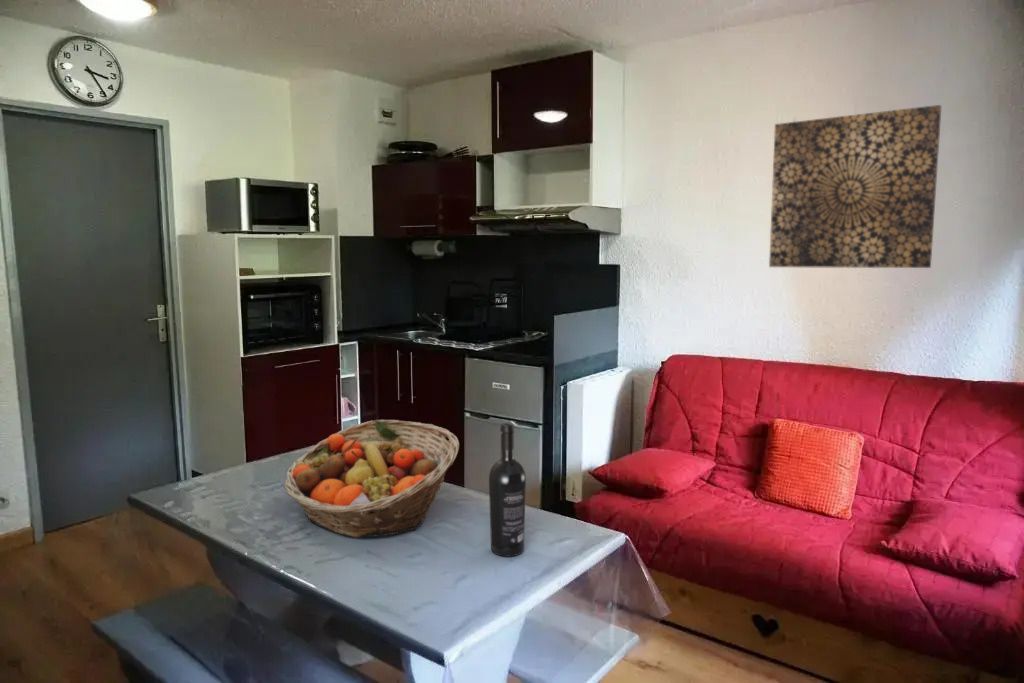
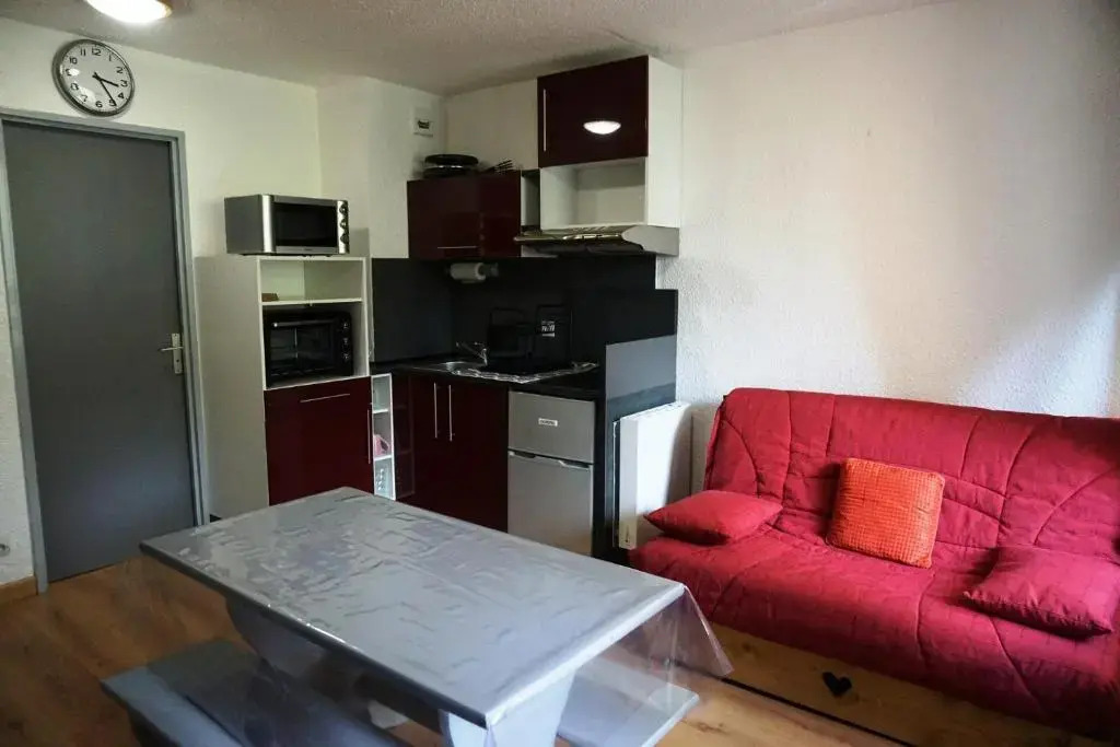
- fruit basket [283,419,460,538]
- wall art [768,104,942,269]
- wine bottle [488,422,527,558]
